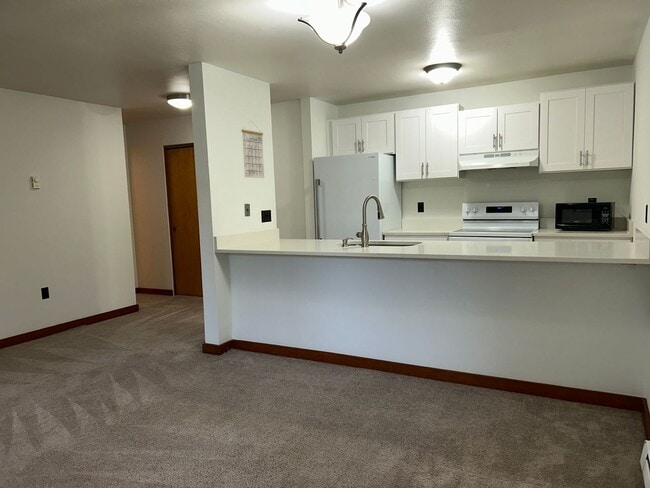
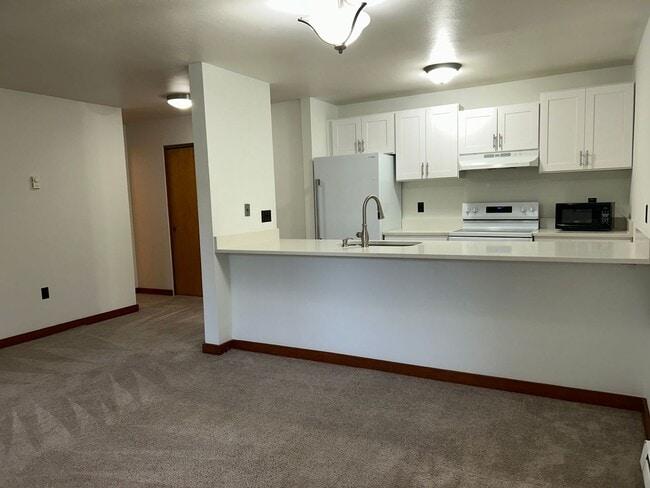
- calendar [240,119,265,179]
